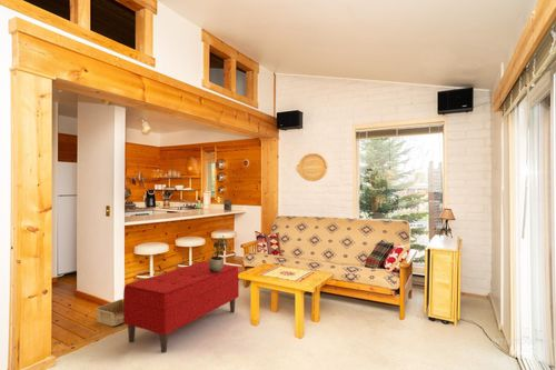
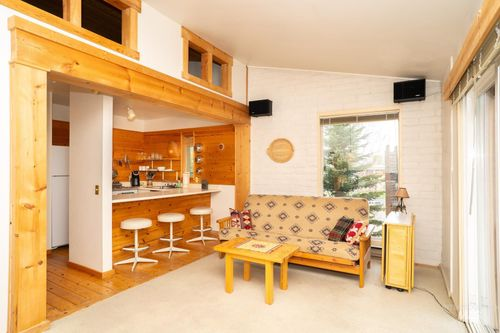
- bench [122,260,240,353]
- potted plant [208,234,228,272]
- storage bin [95,298,123,328]
